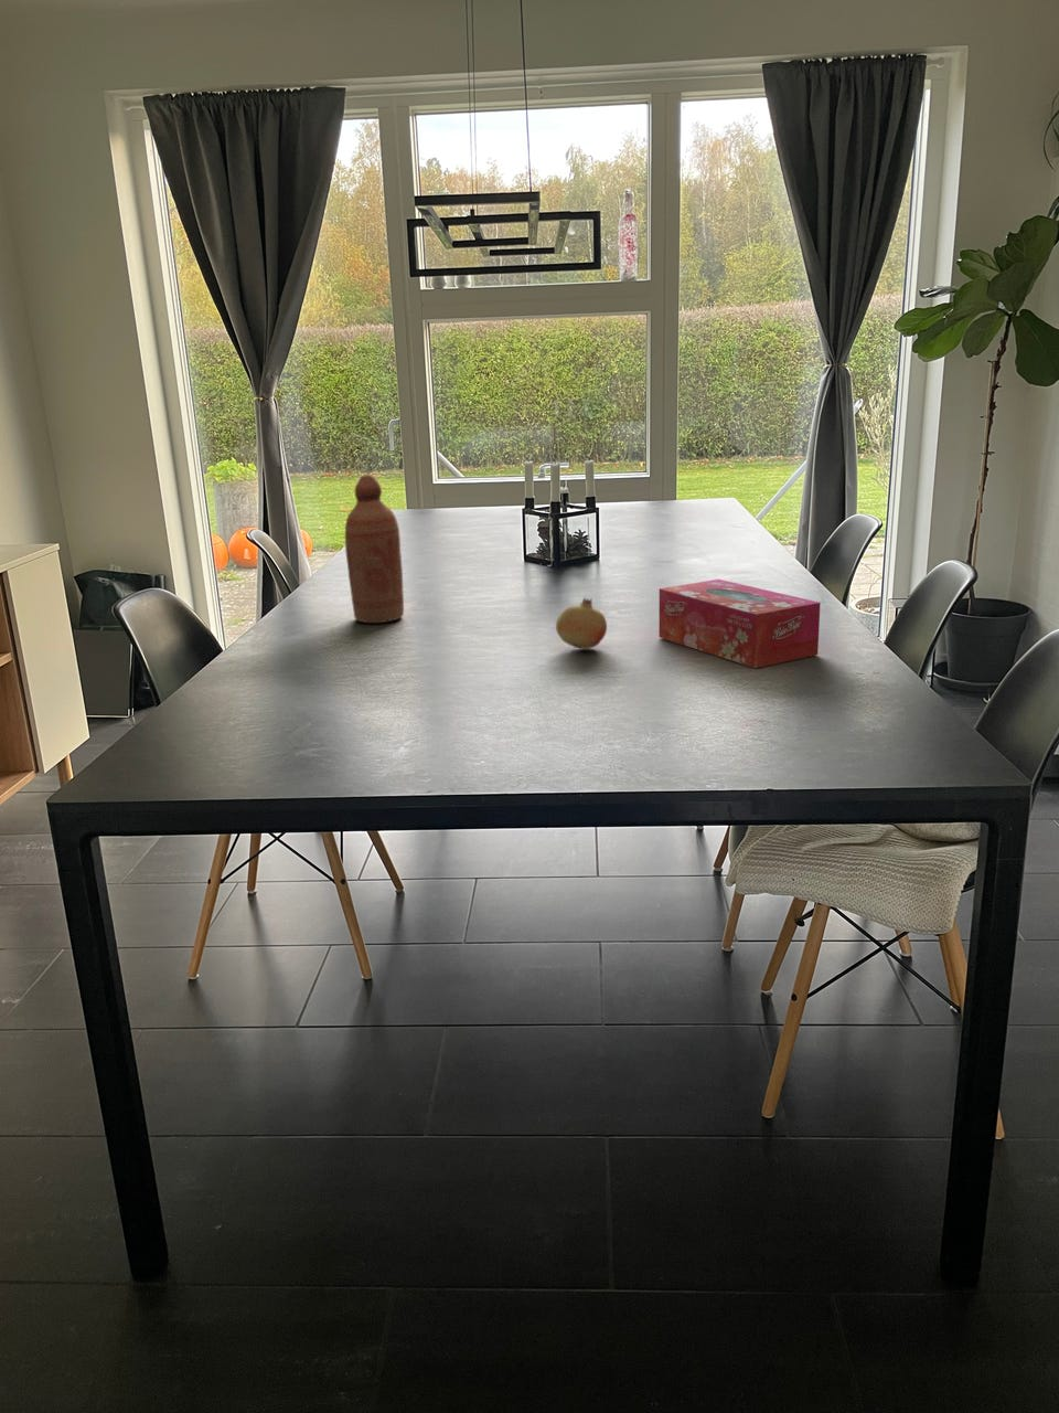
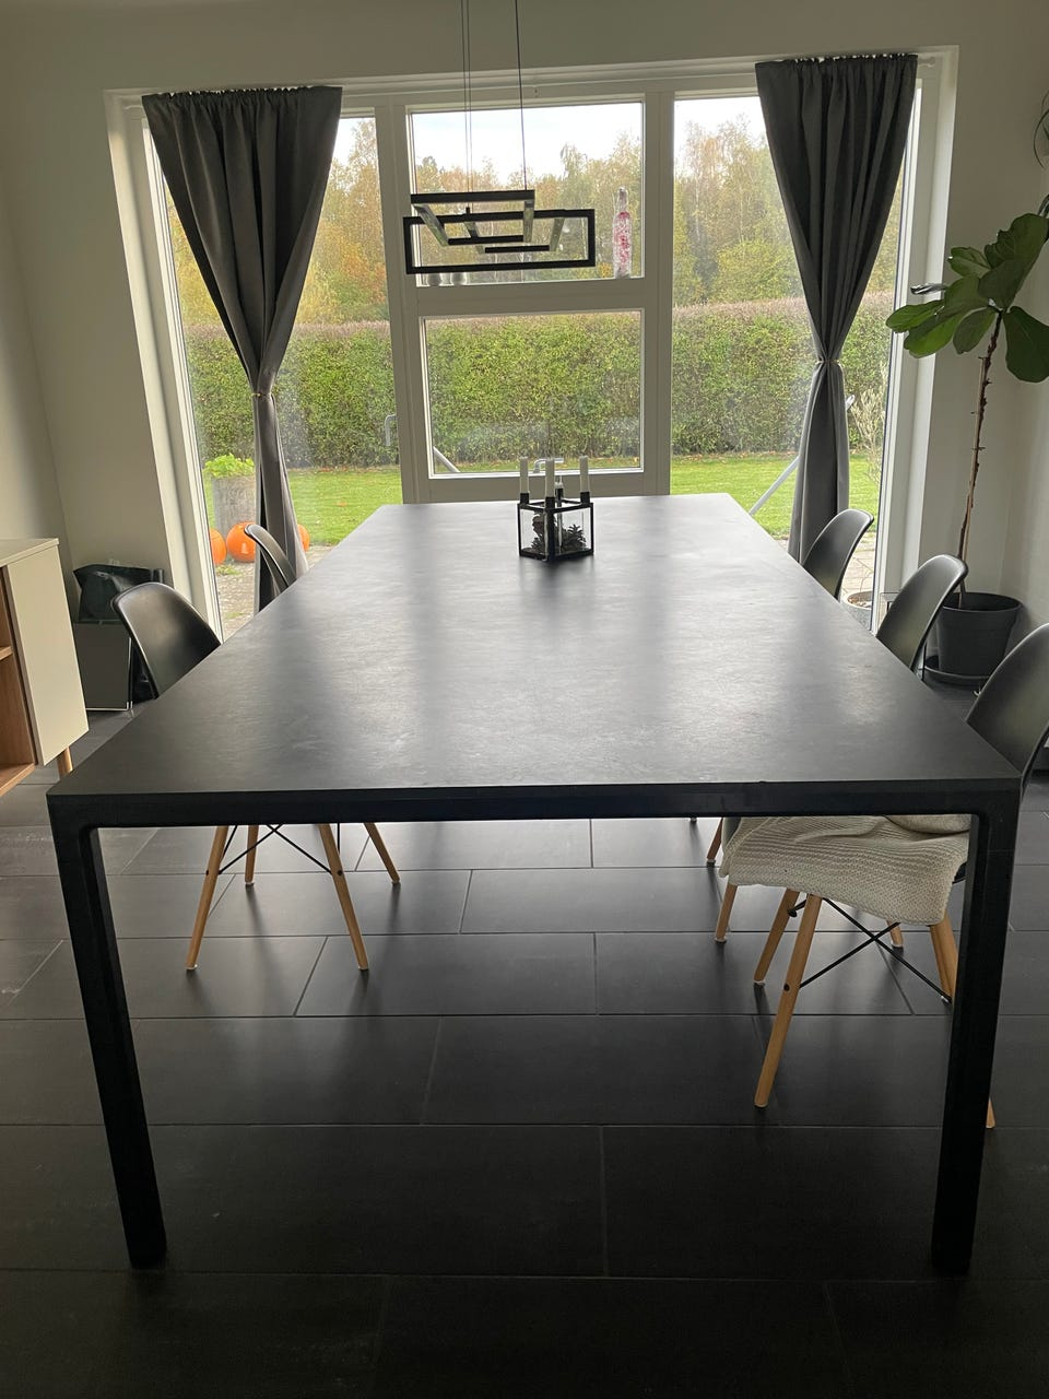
- bottle [344,474,405,624]
- tissue box [659,579,821,669]
- fruit [555,596,607,650]
